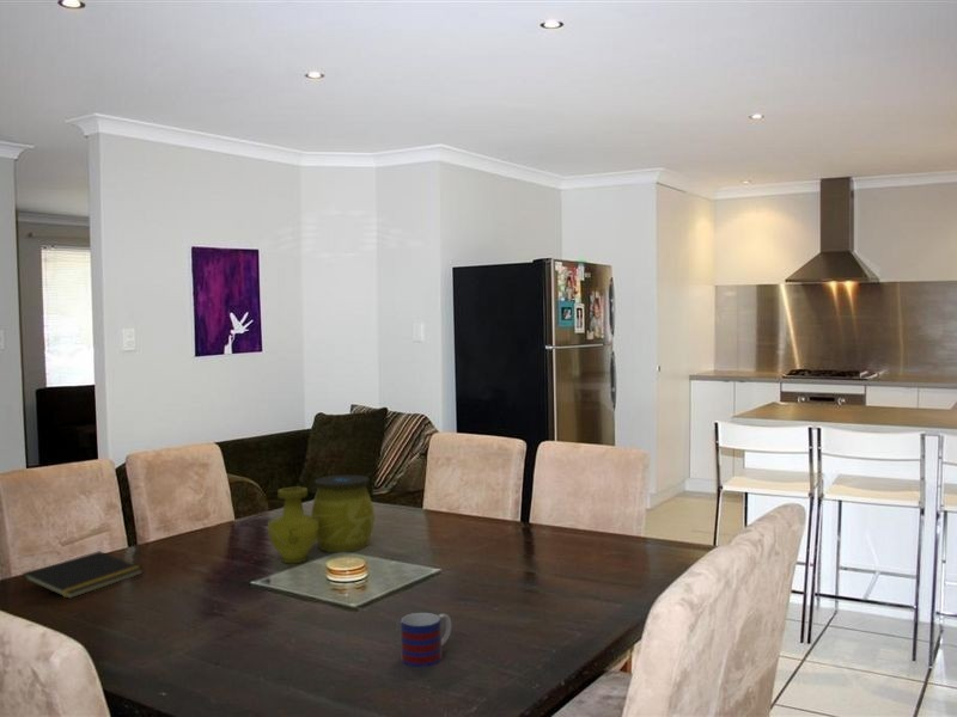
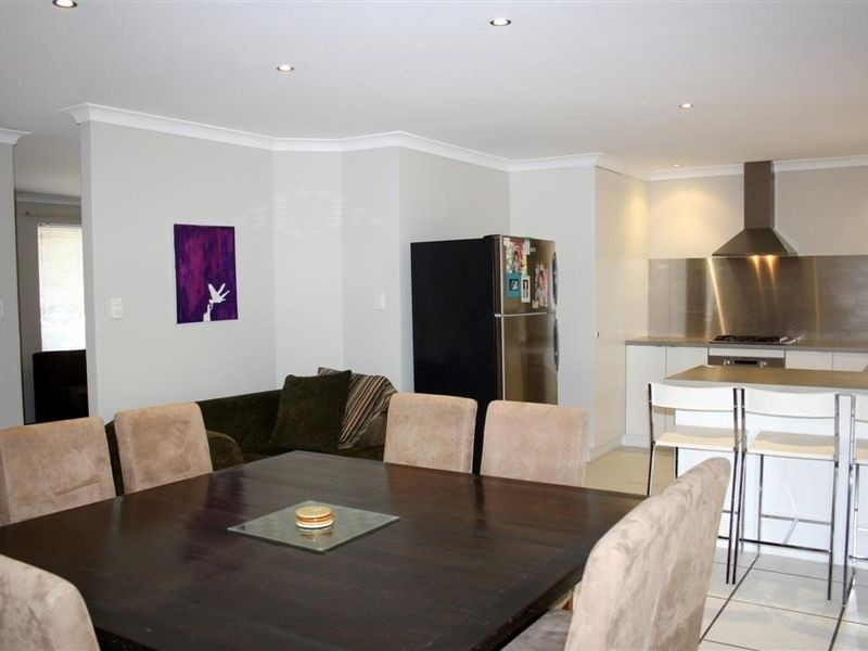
- notepad [22,550,144,600]
- decorative vase [267,473,376,564]
- mug [398,612,452,668]
